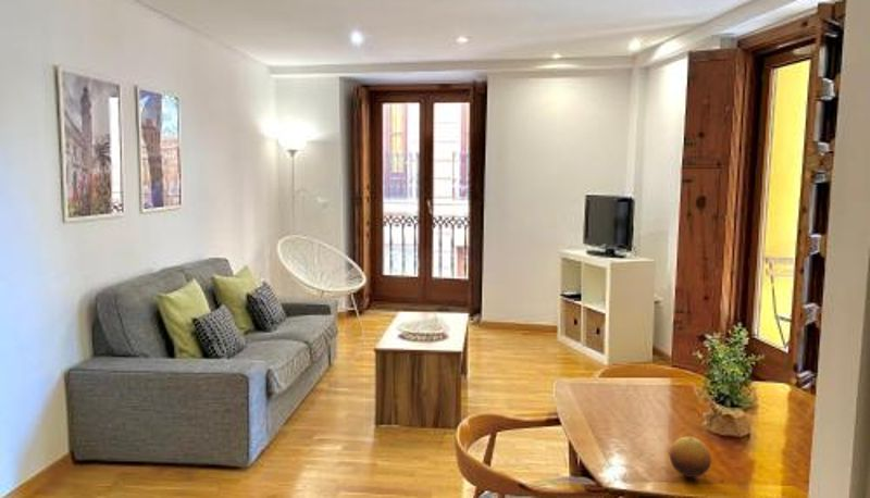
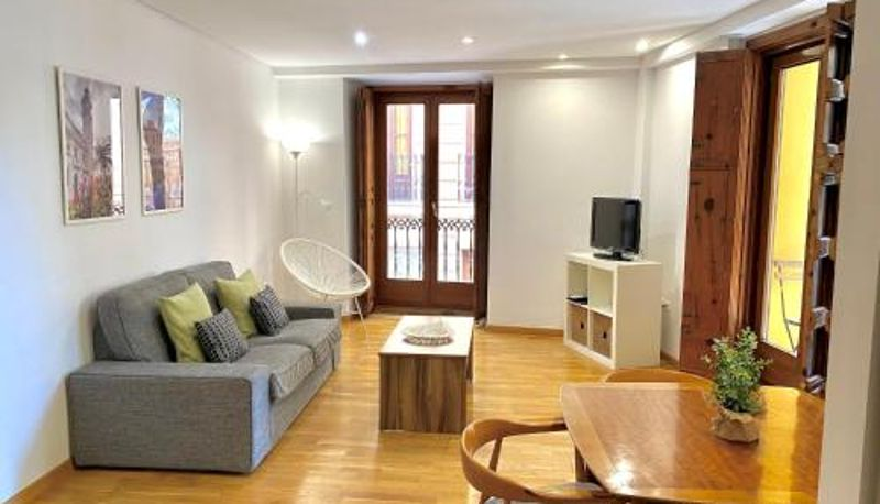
- fruit [668,436,712,478]
